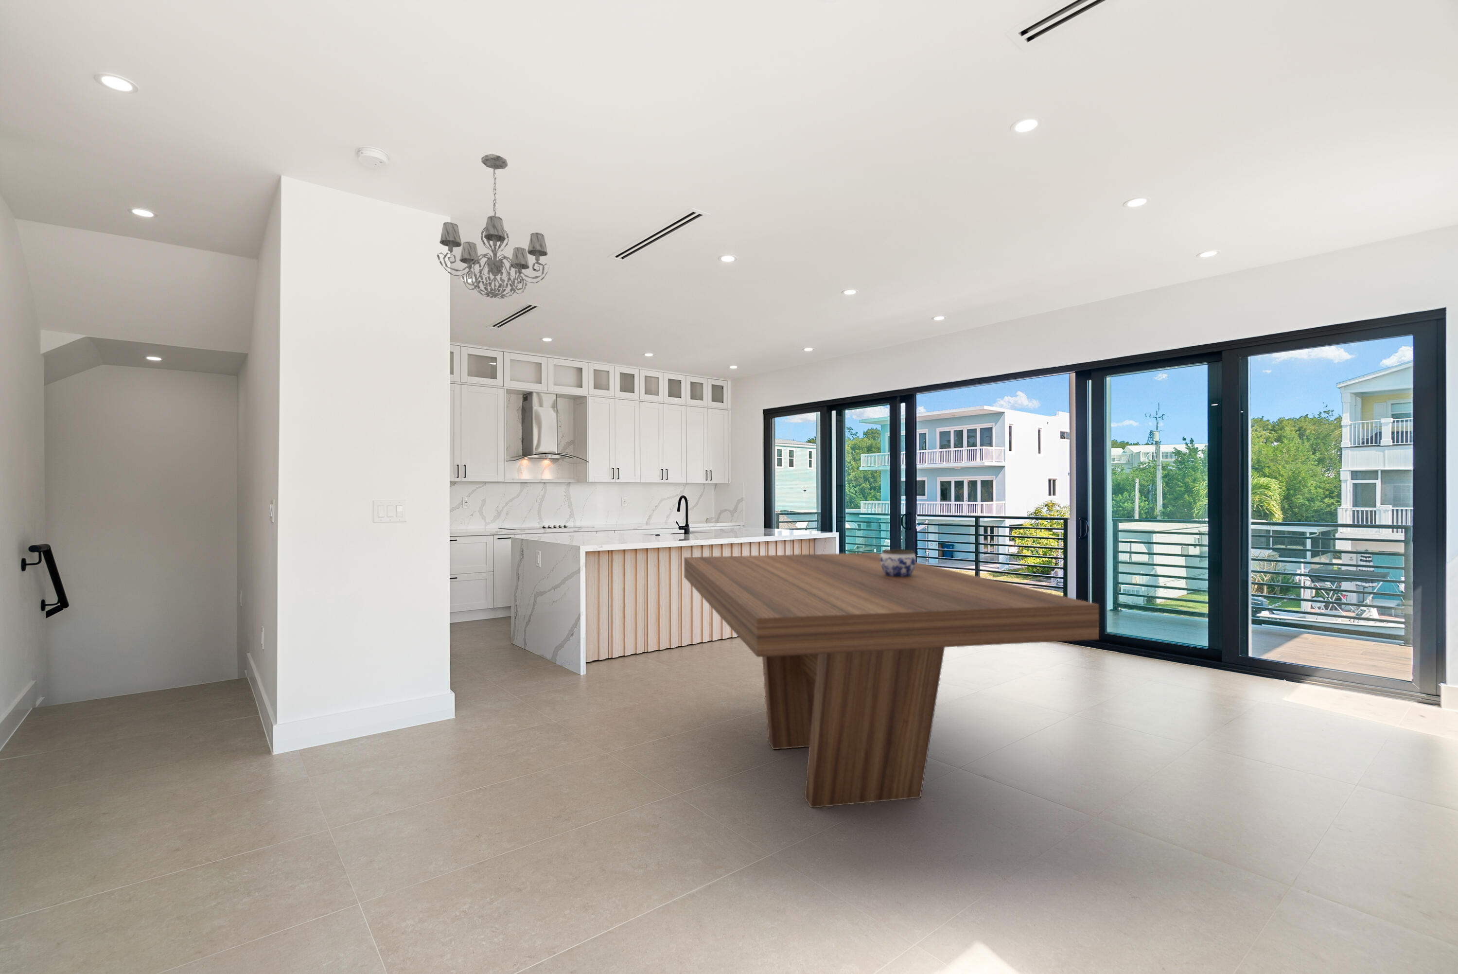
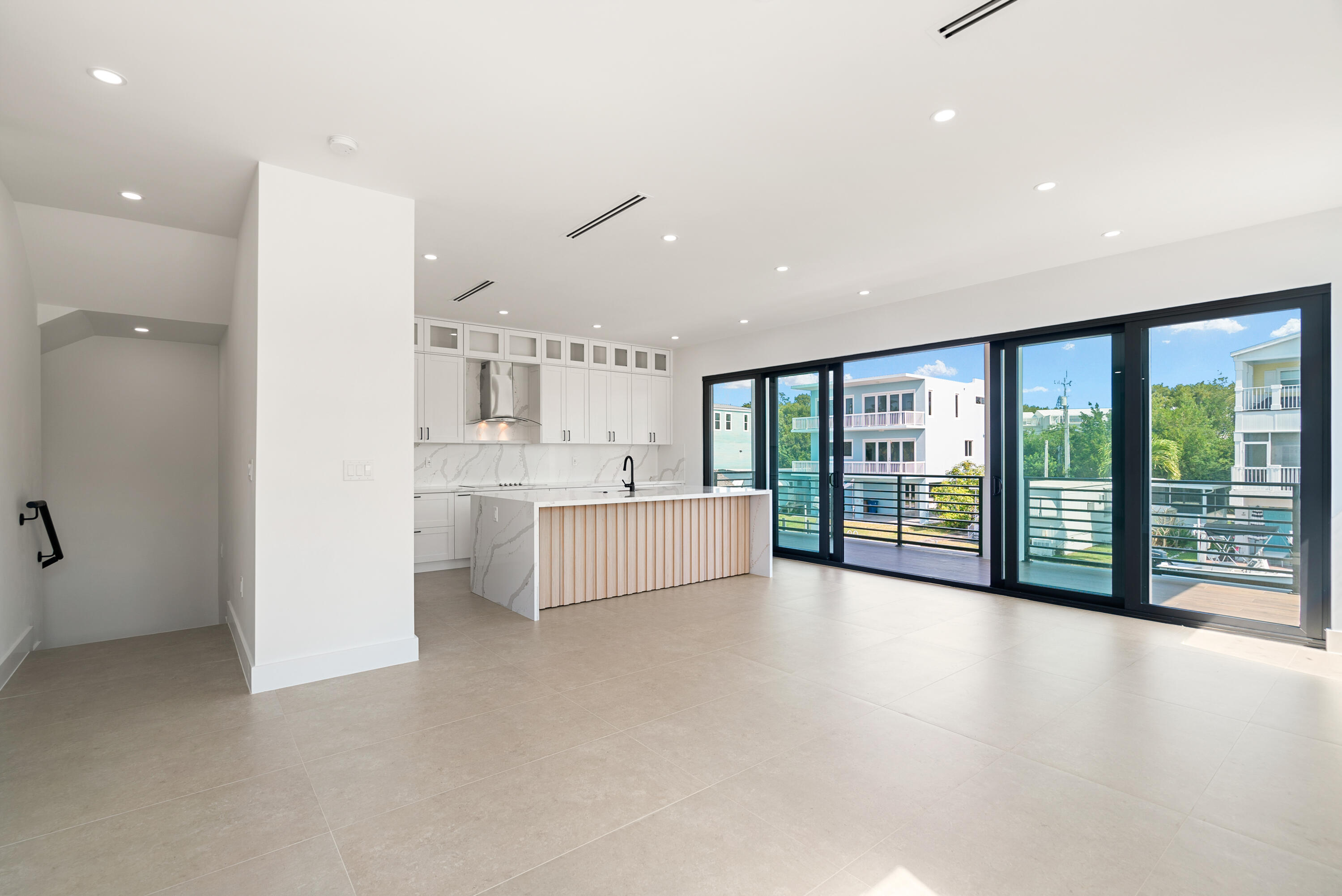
- chandelier [437,153,551,300]
- dining table [683,552,1099,809]
- jar [880,549,917,577]
